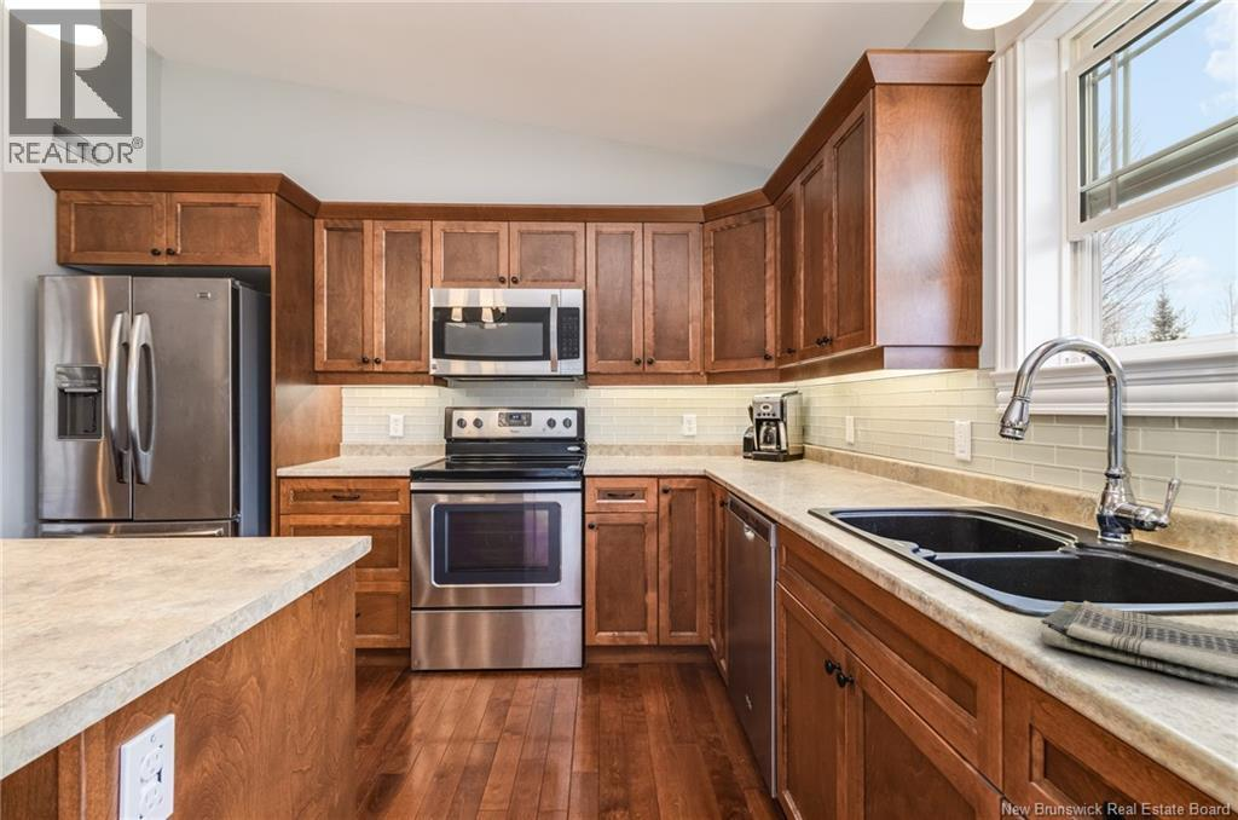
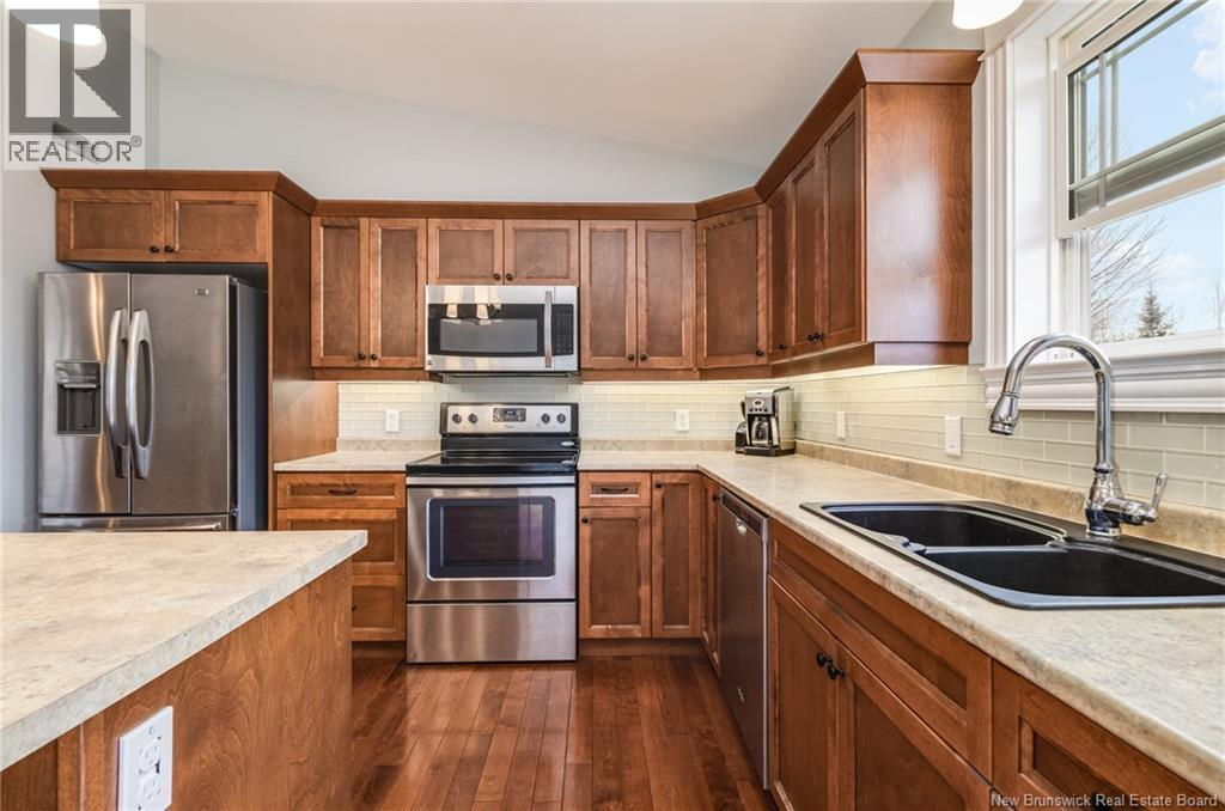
- dish towel [1040,600,1238,691]
